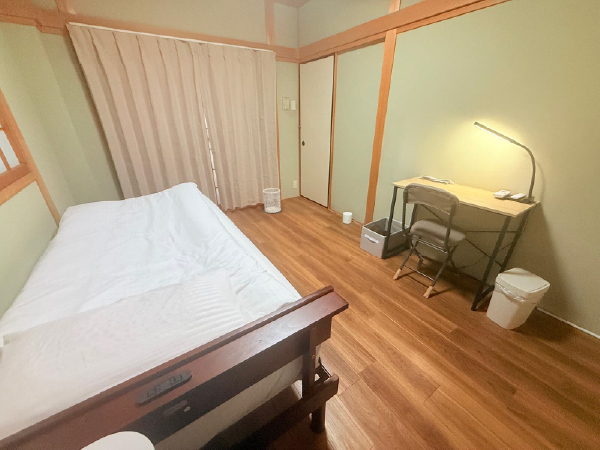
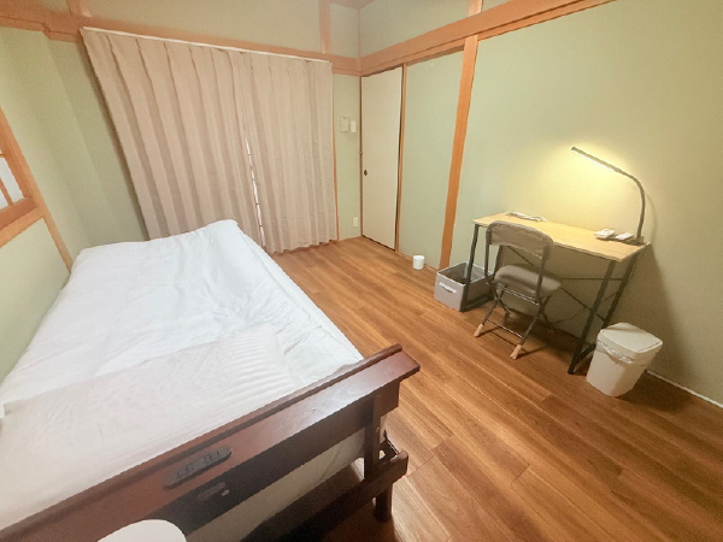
- wastebasket [262,187,282,214]
